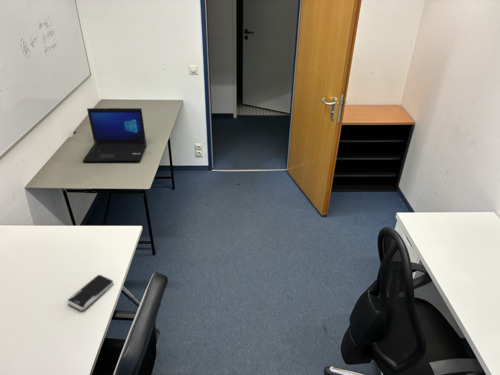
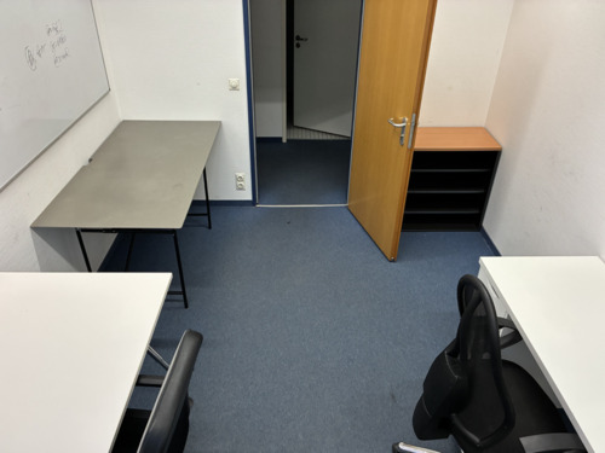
- smartphone [66,274,114,312]
- laptop [82,107,147,163]
